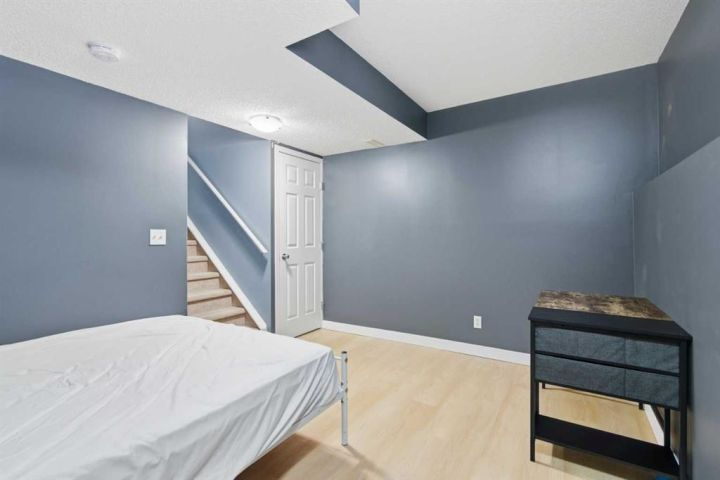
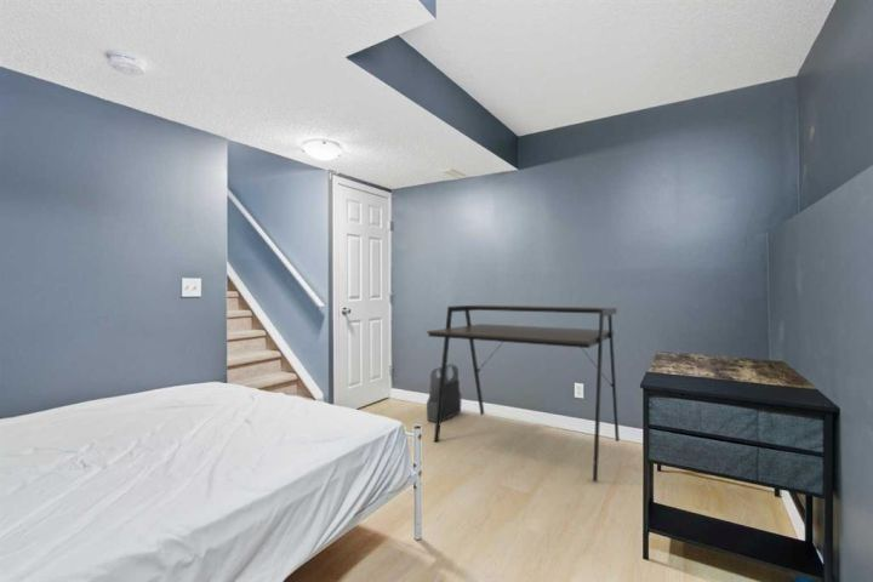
+ body armor vest [426,363,462,423]
+ desk [426,304,621,483]
